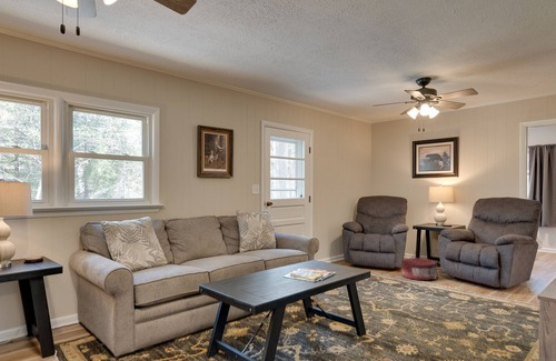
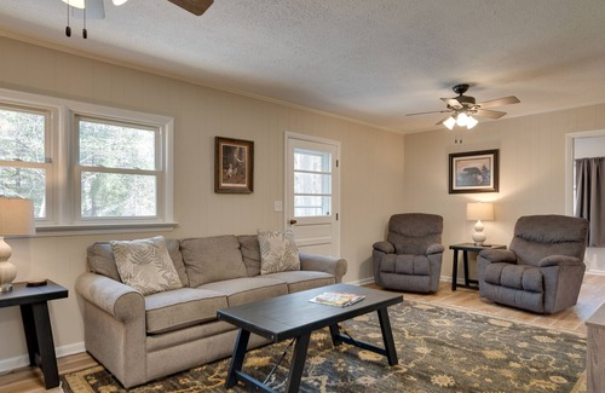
- pouf [400,257,439,281]
